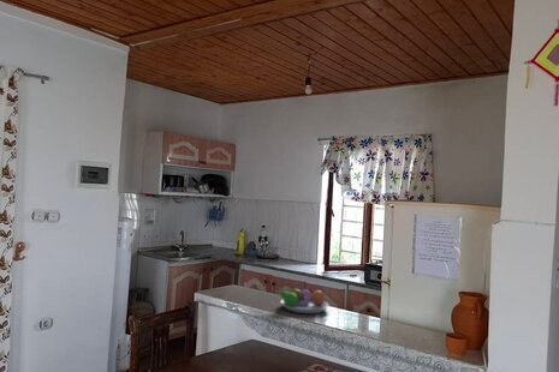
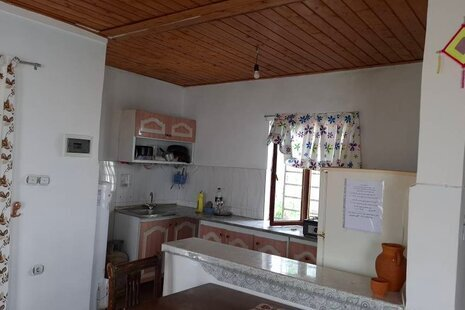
- fruit bowl [274,286,331,314]
